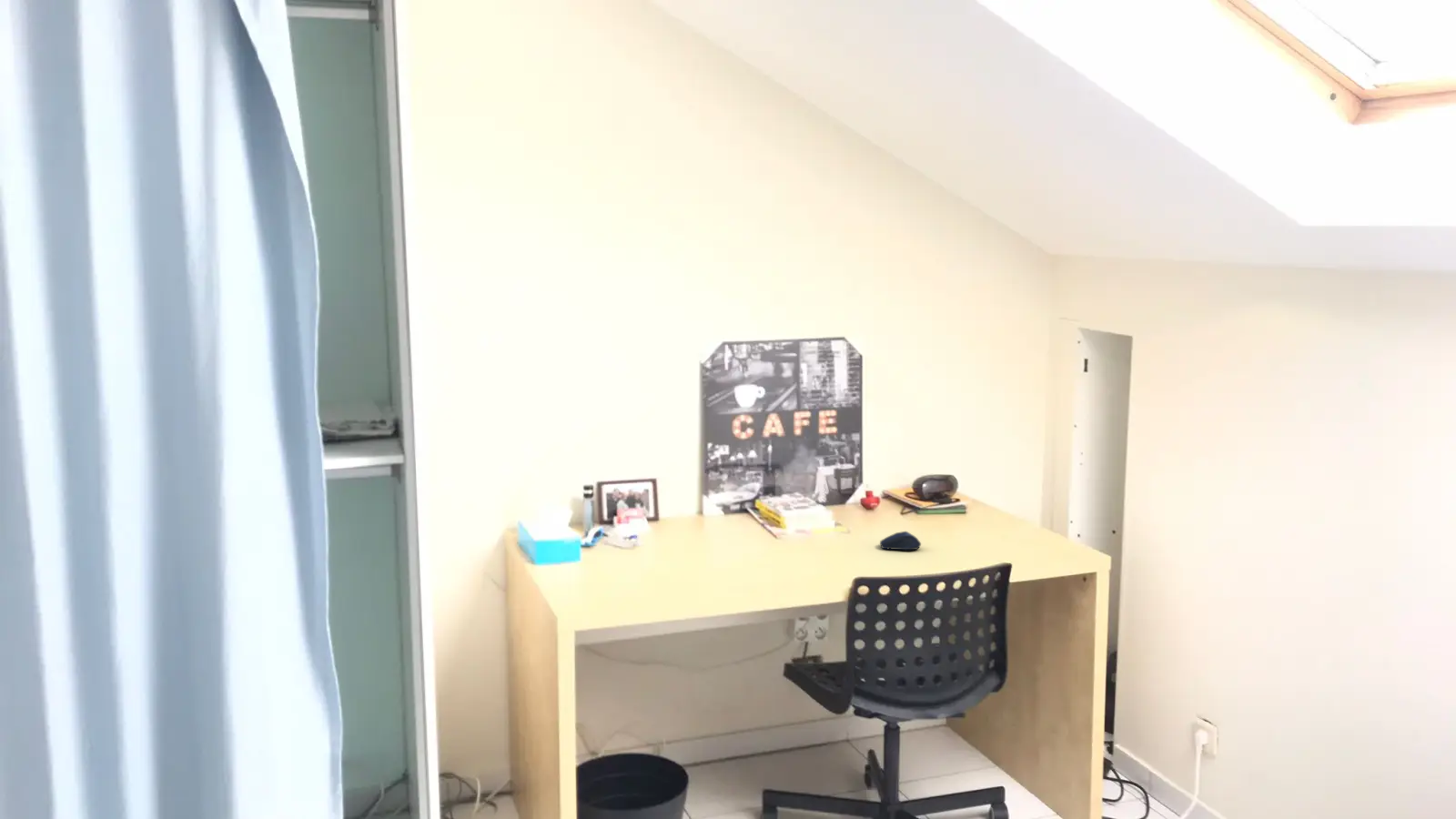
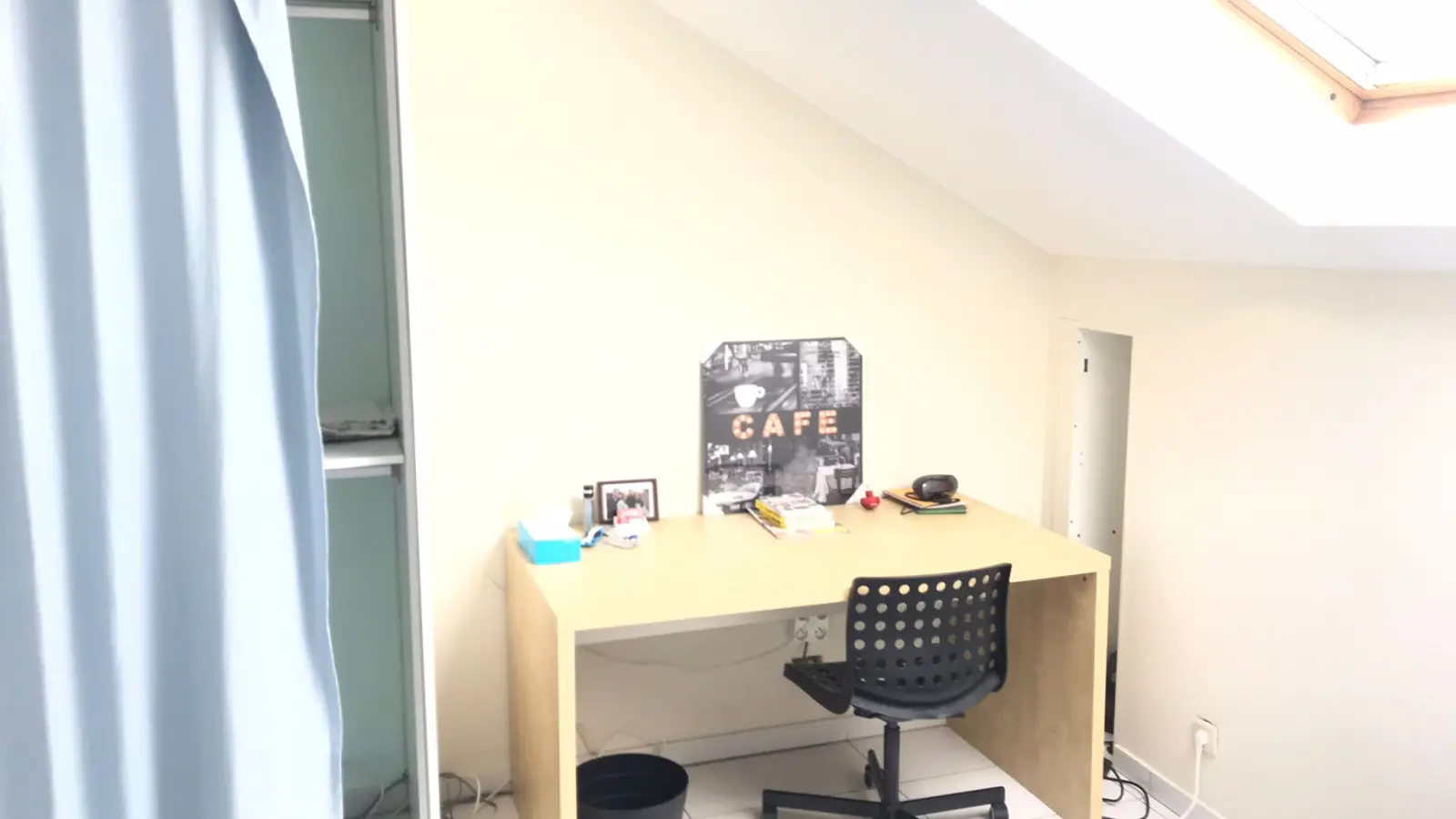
- computer mouse [879,531,922,551]
